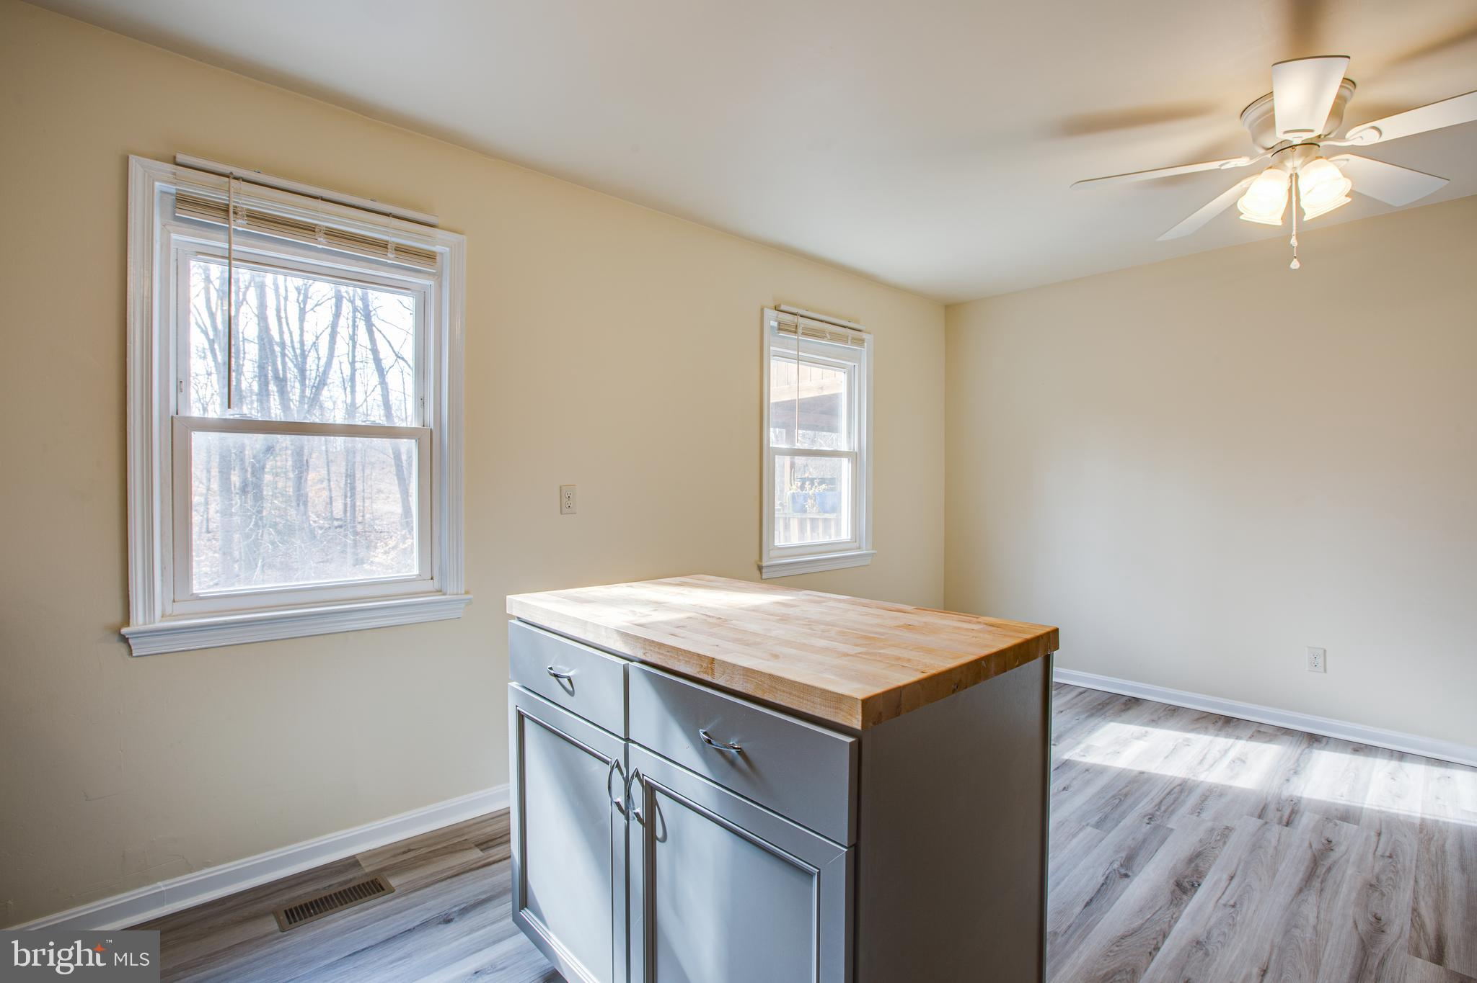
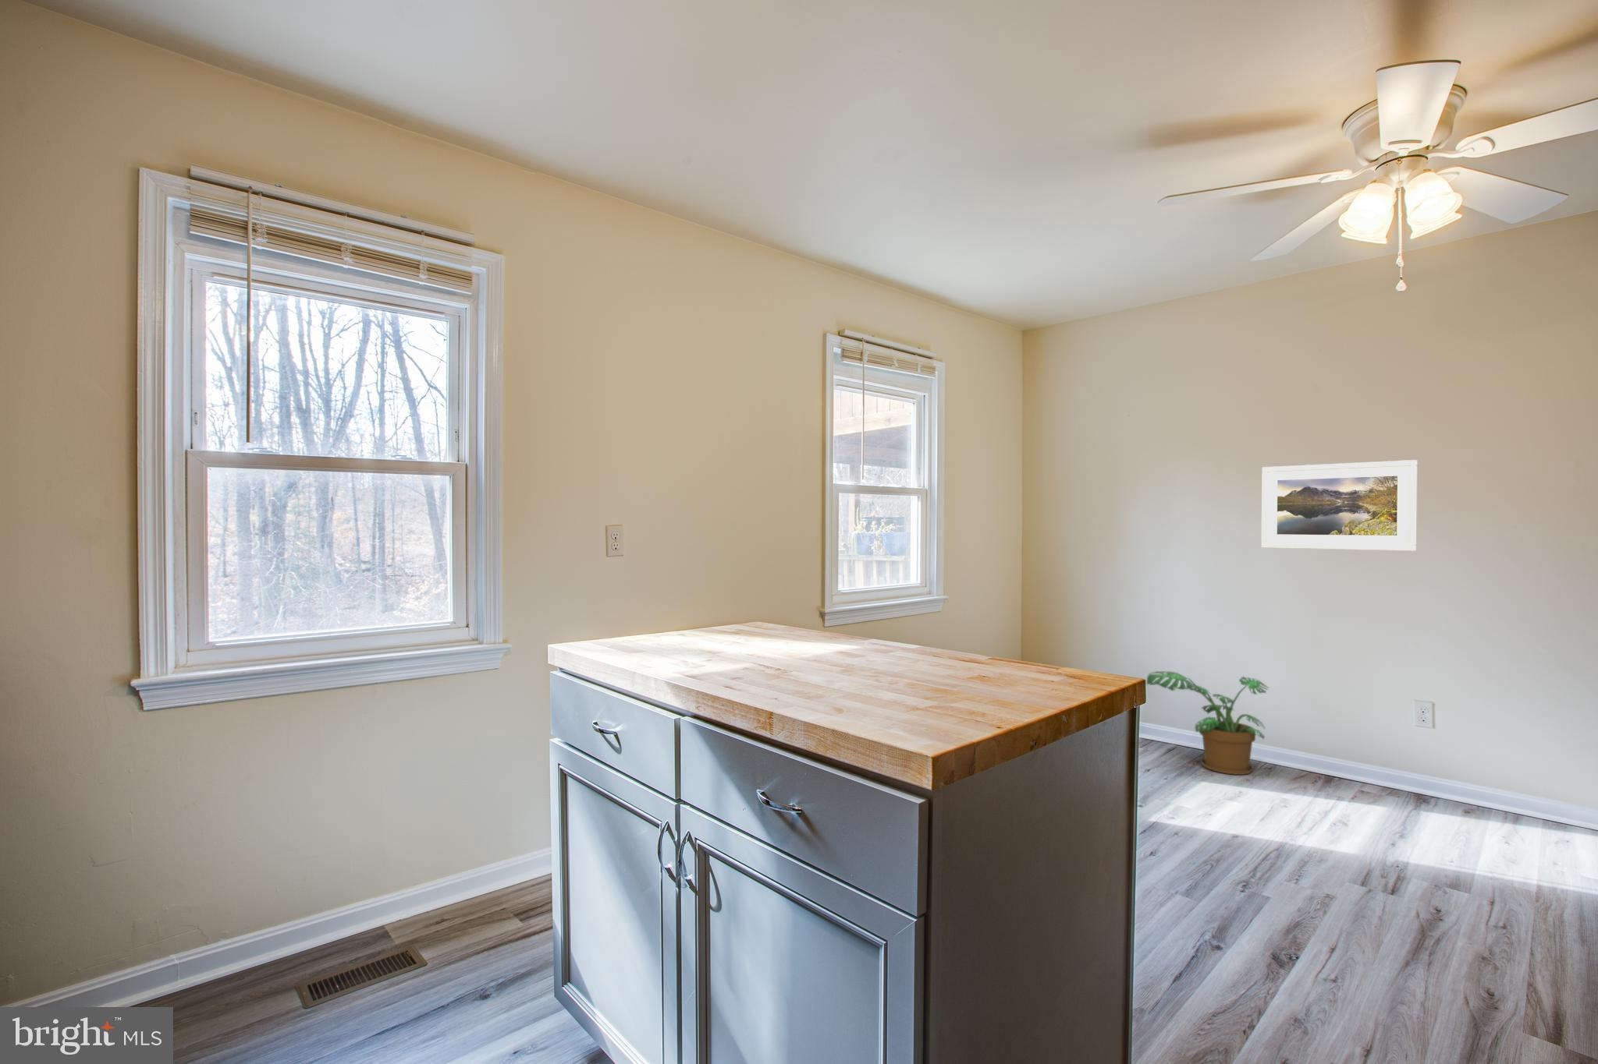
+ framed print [1261,460,1419,552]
+ potted plant [1147,671,1270,775]
